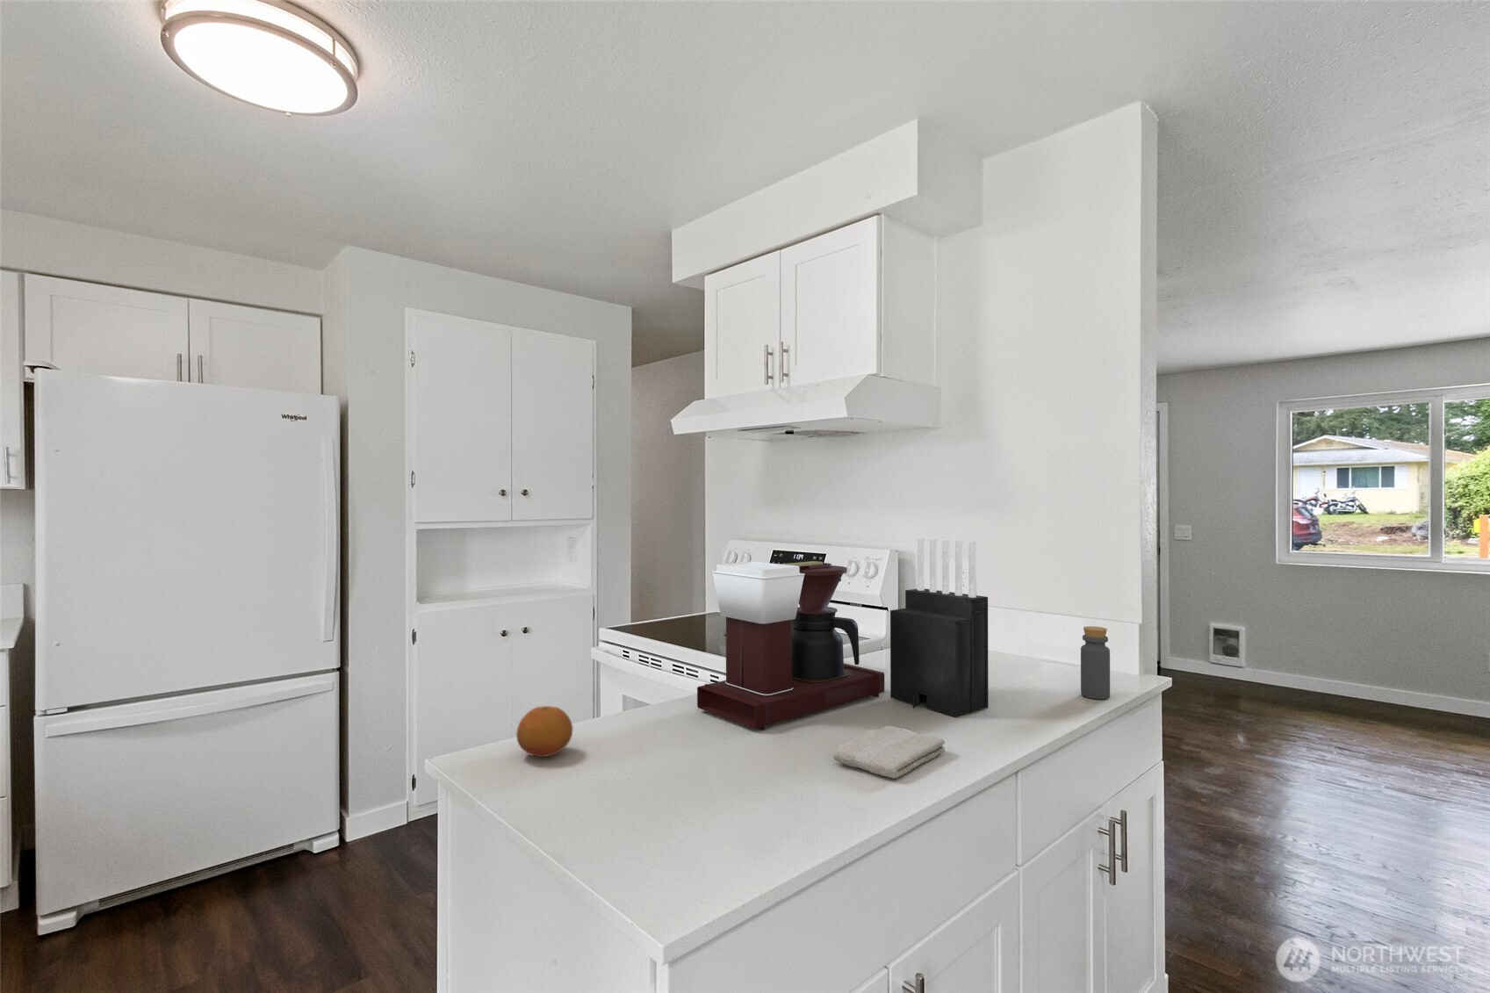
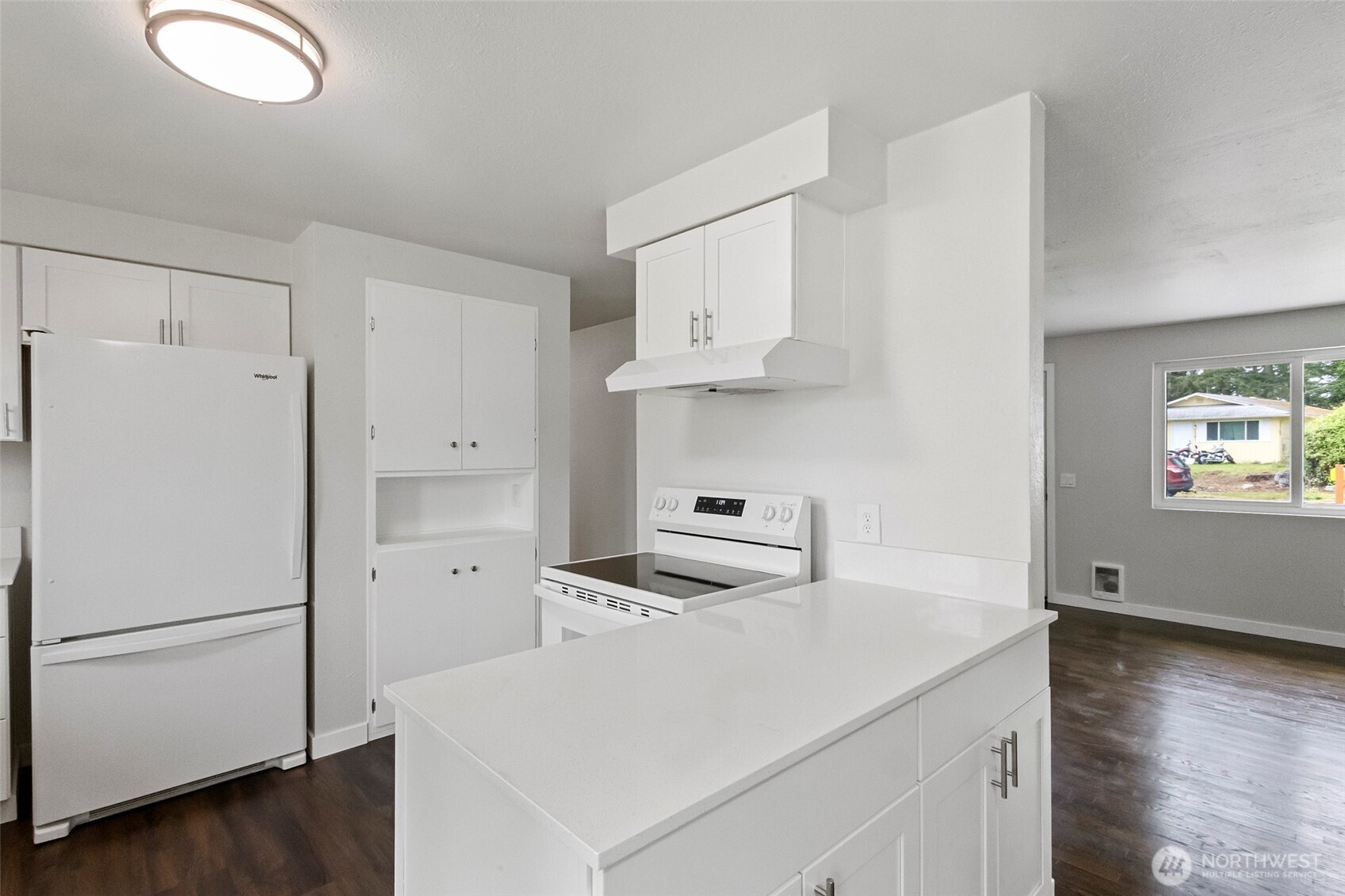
- knife block [890,536,989,718]
- washcloth [832,725,946,779]
- fruit [515,705,574,758]
- coffee maker [697,560,885,731]
- bottle [1080,625,1111,699]
